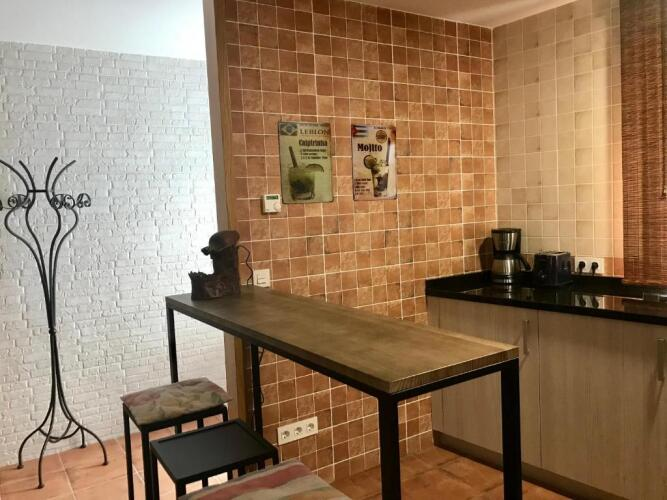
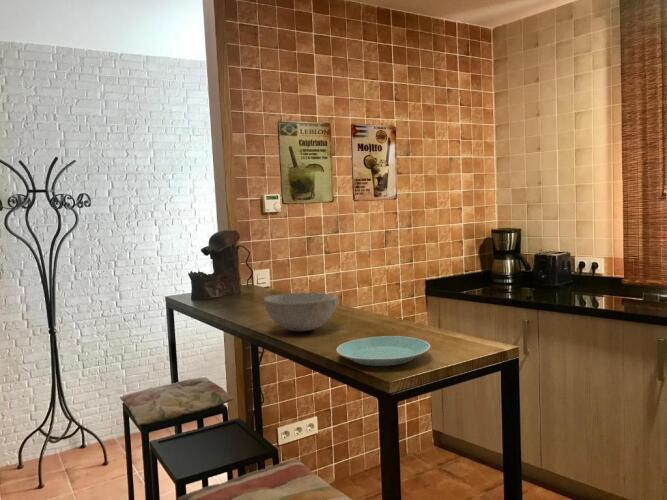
+ plate [335,335,431,367]
+ bowl [263,291,339,332]
